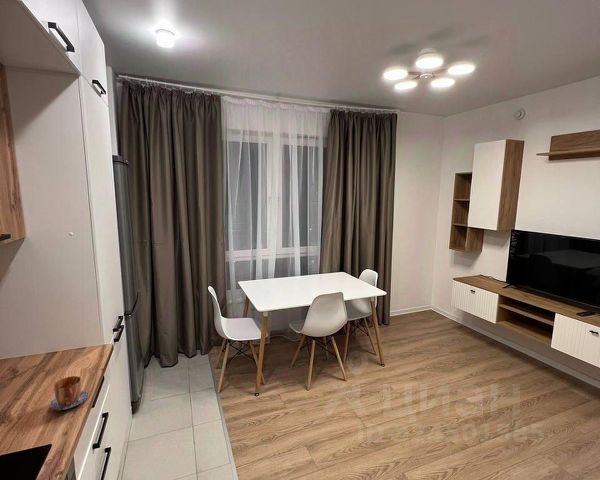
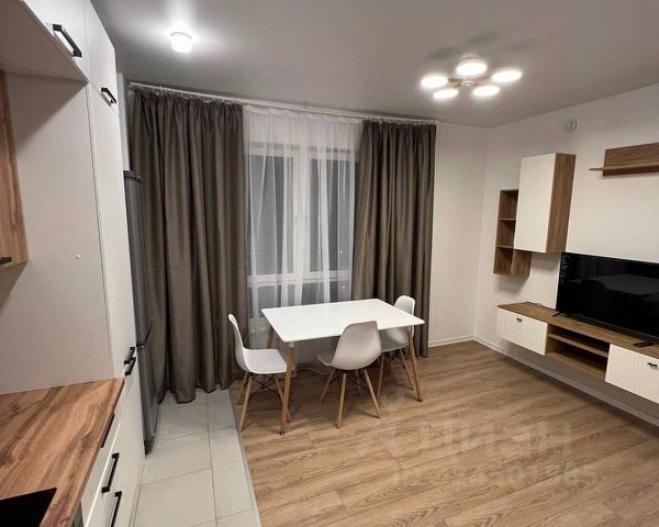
- mug [48,375,89,411]
